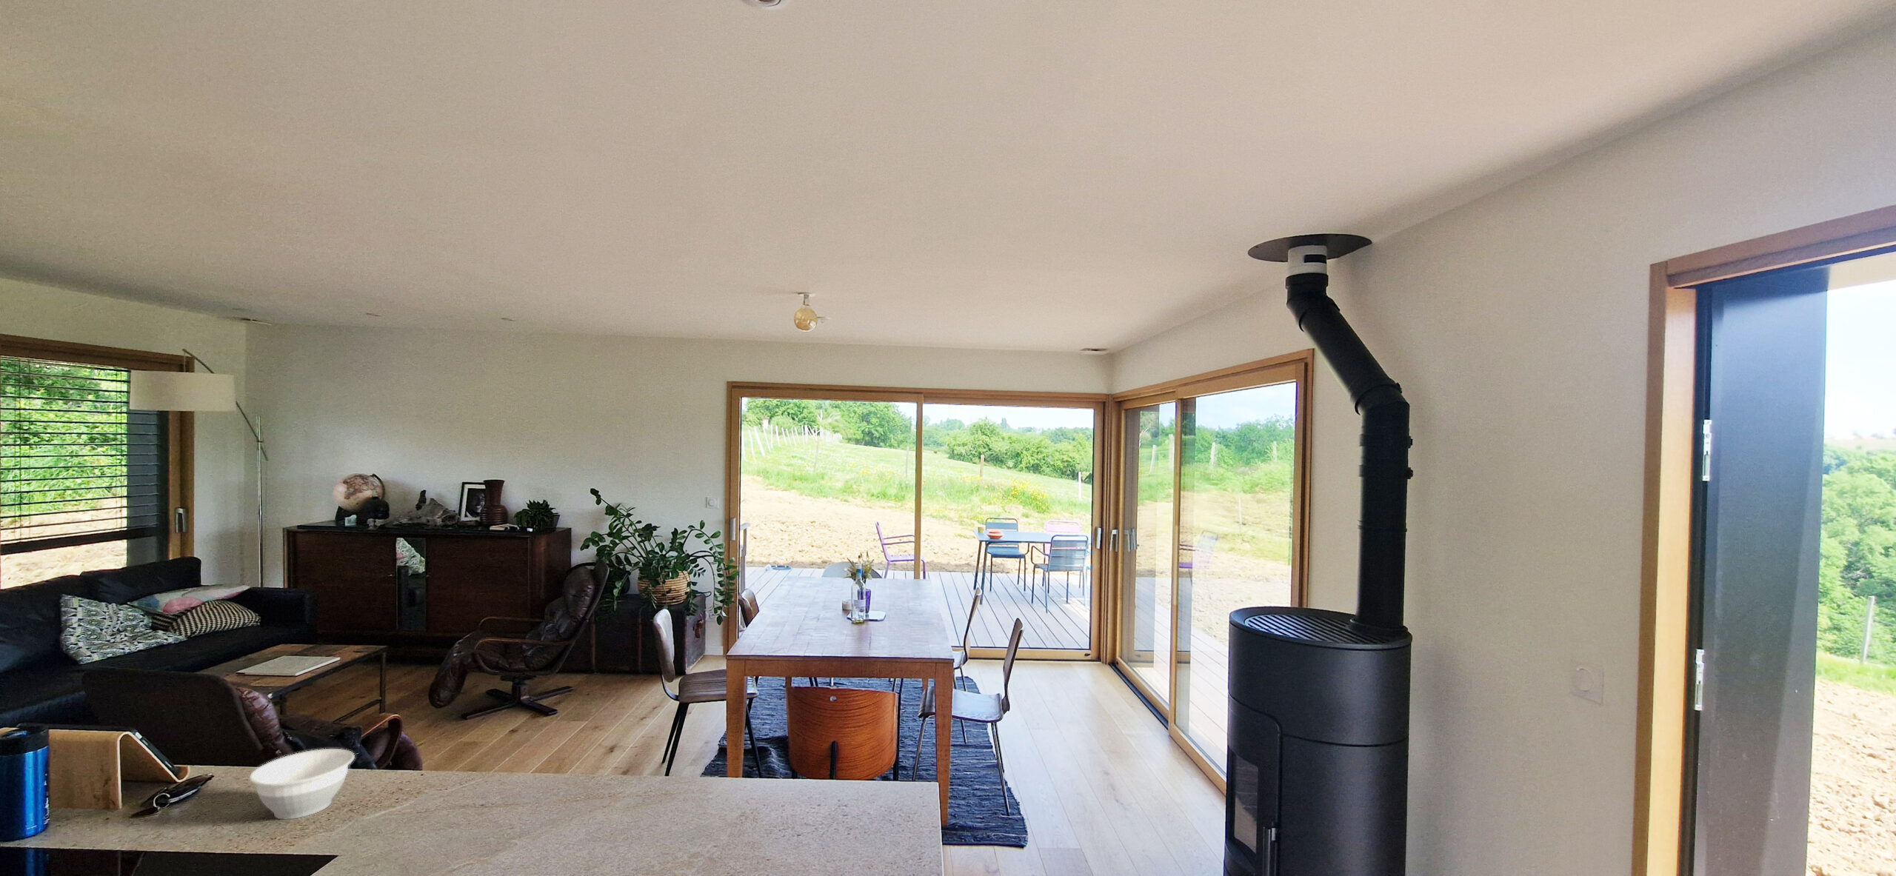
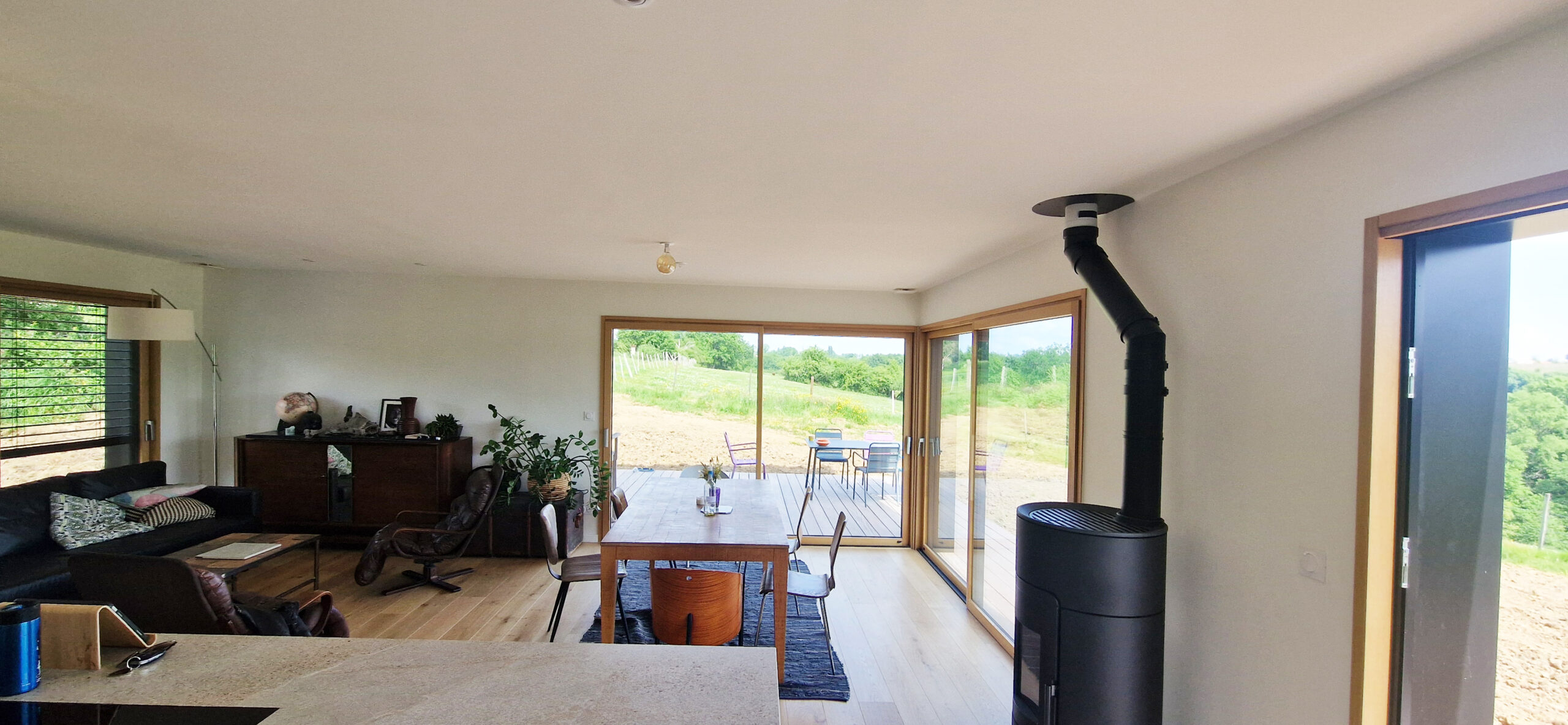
- bowl [248,748,356,819]
